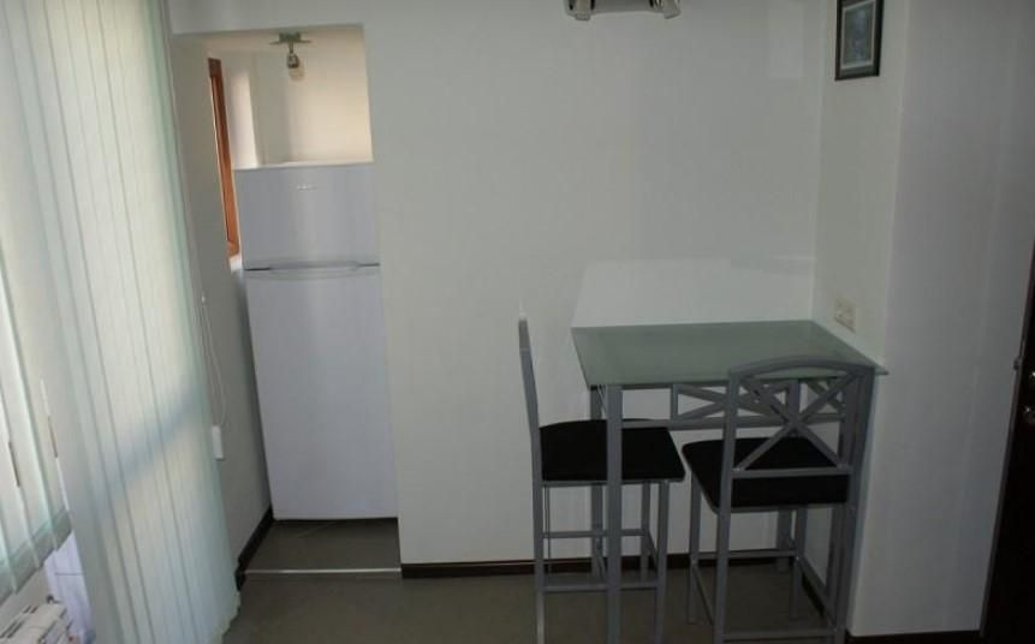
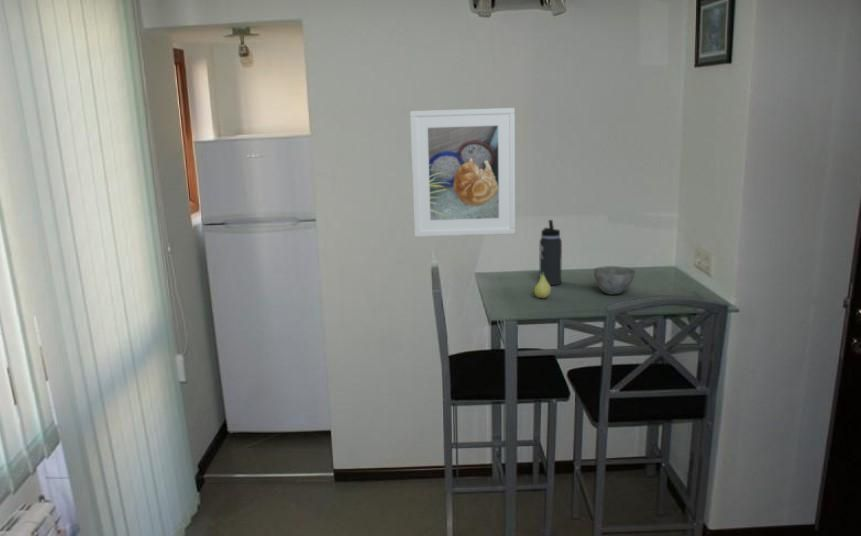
+ bowl [593,265,636,296]
+ thermos bottle [538,219,563,286]
+ fruit [533,273,552,299]
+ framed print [409,107,516,238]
